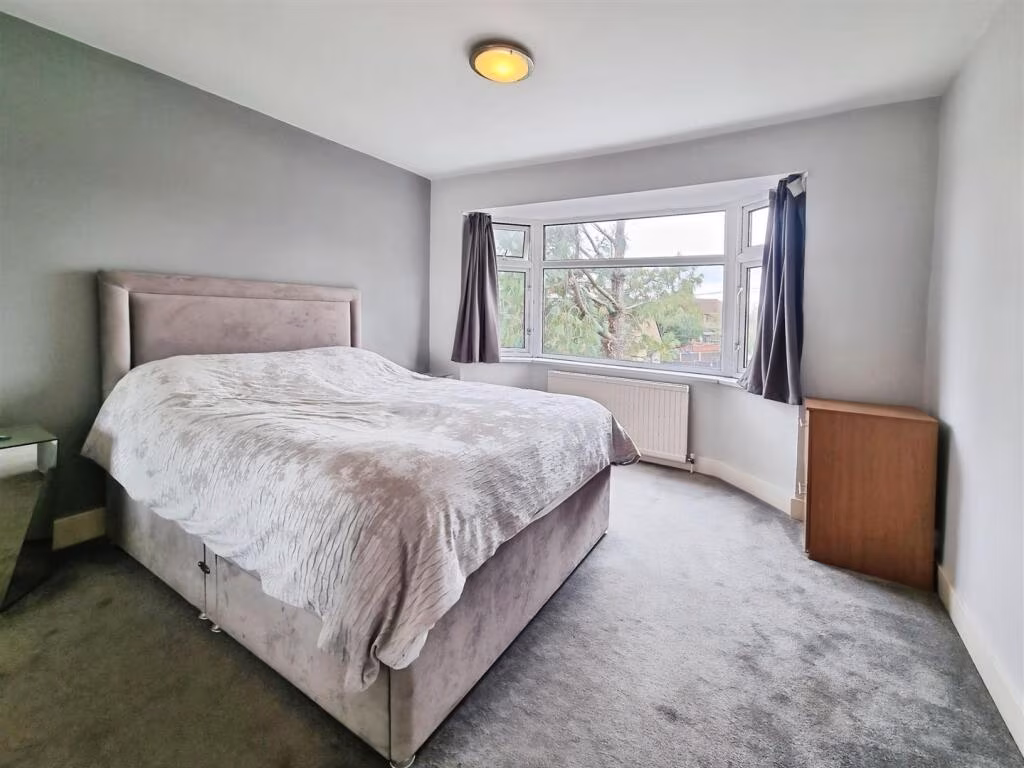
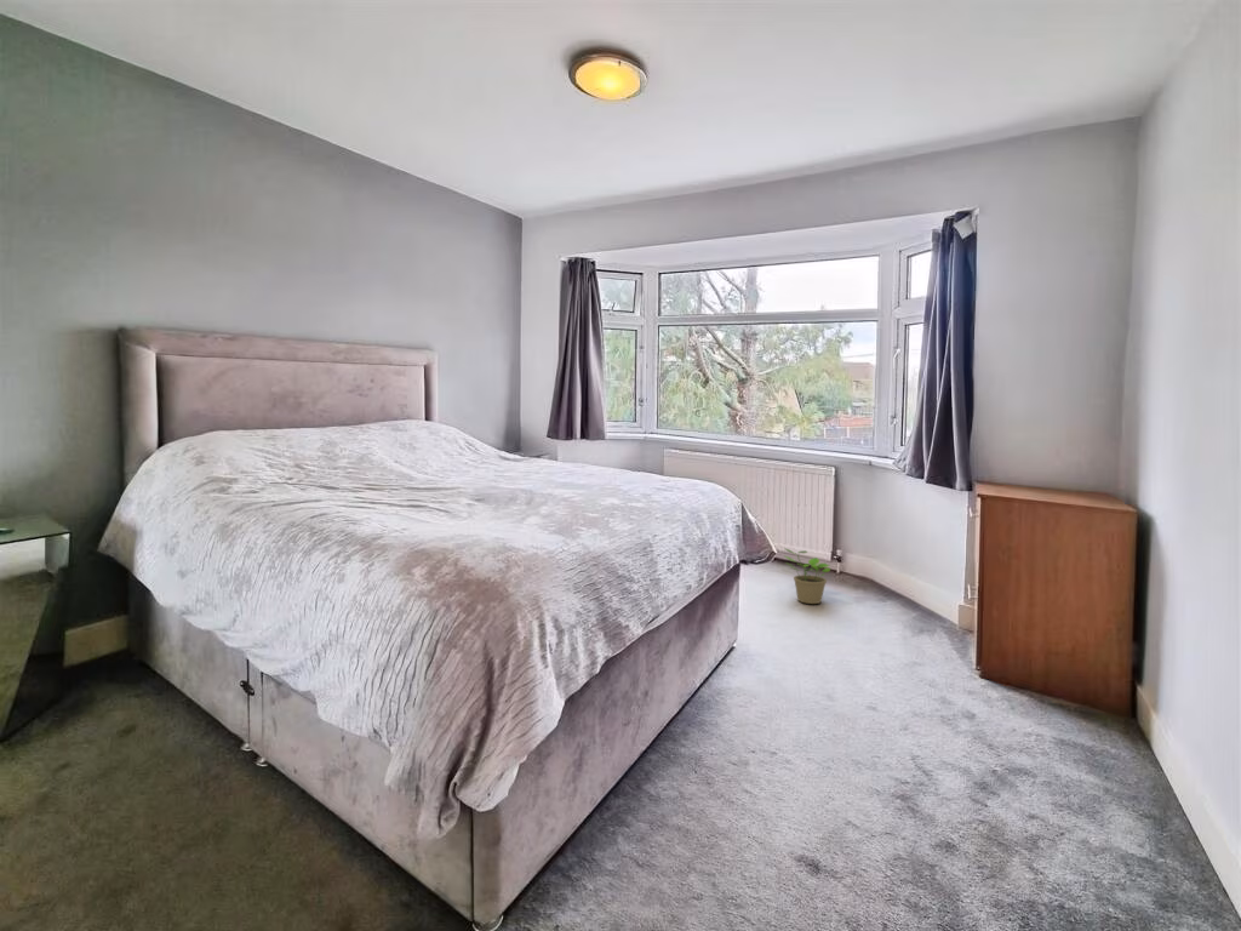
+ potted plant [782,547,831,605]
